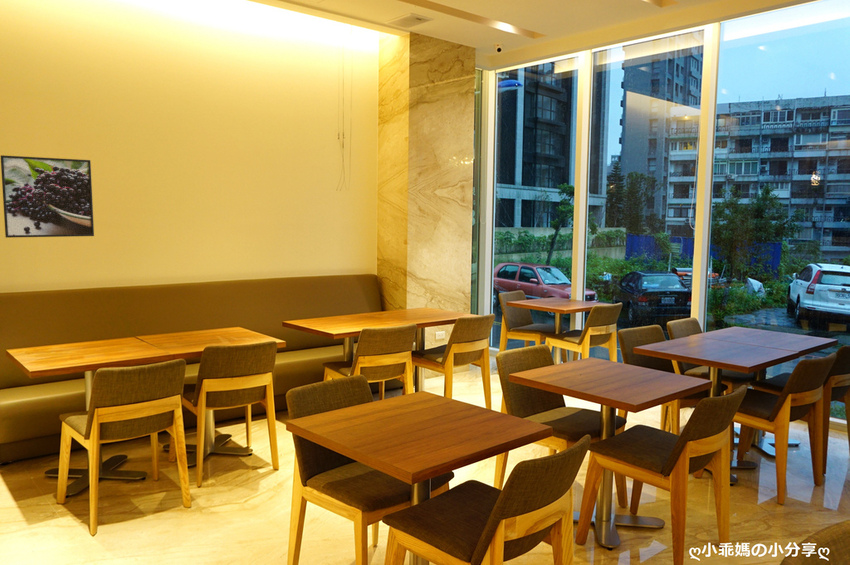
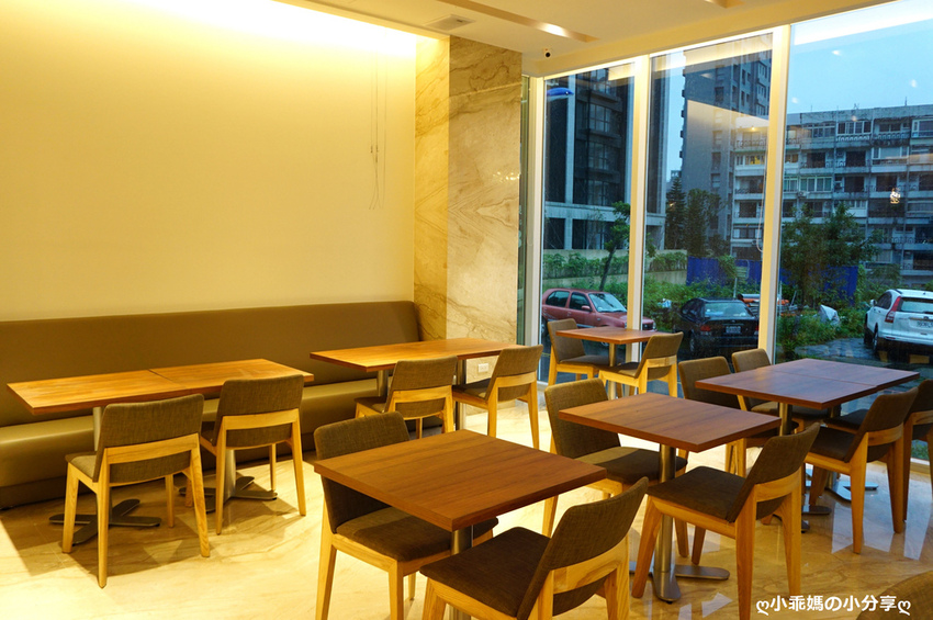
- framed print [0,154,95,239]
